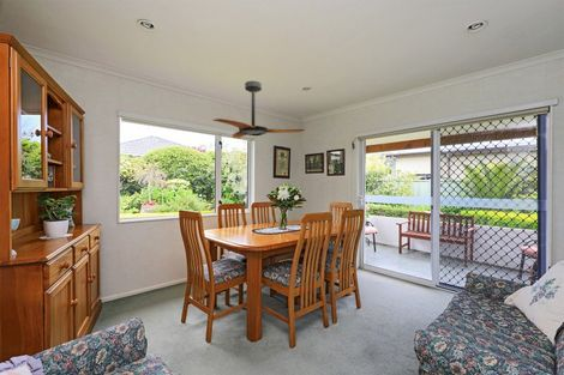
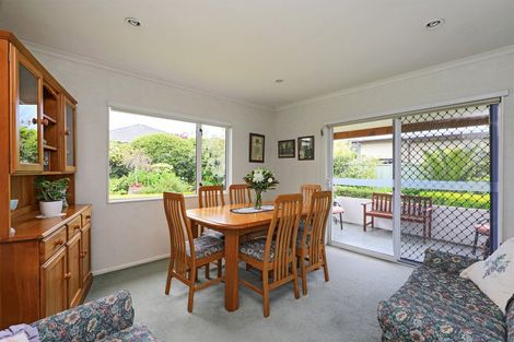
- ceiling fan [211,80,306,139]
